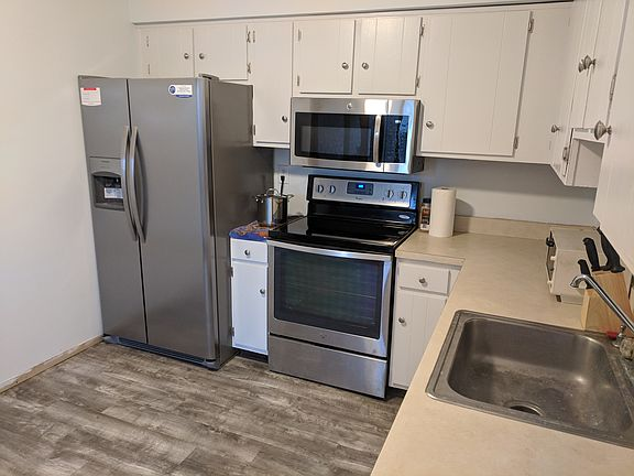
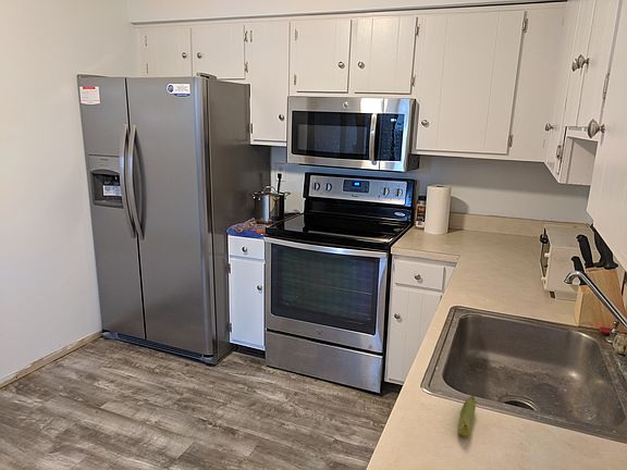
+ banana [457,395,477,437]
